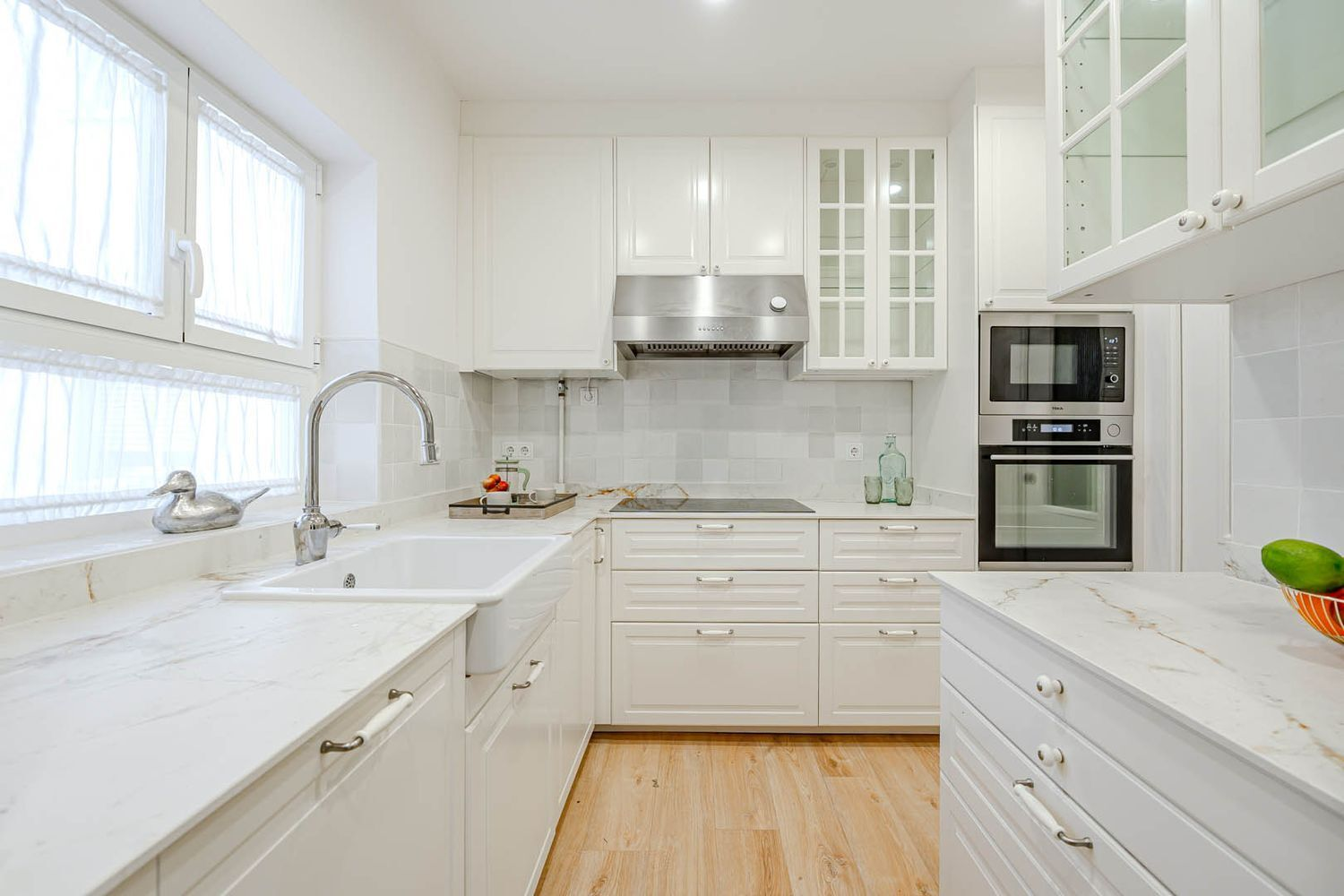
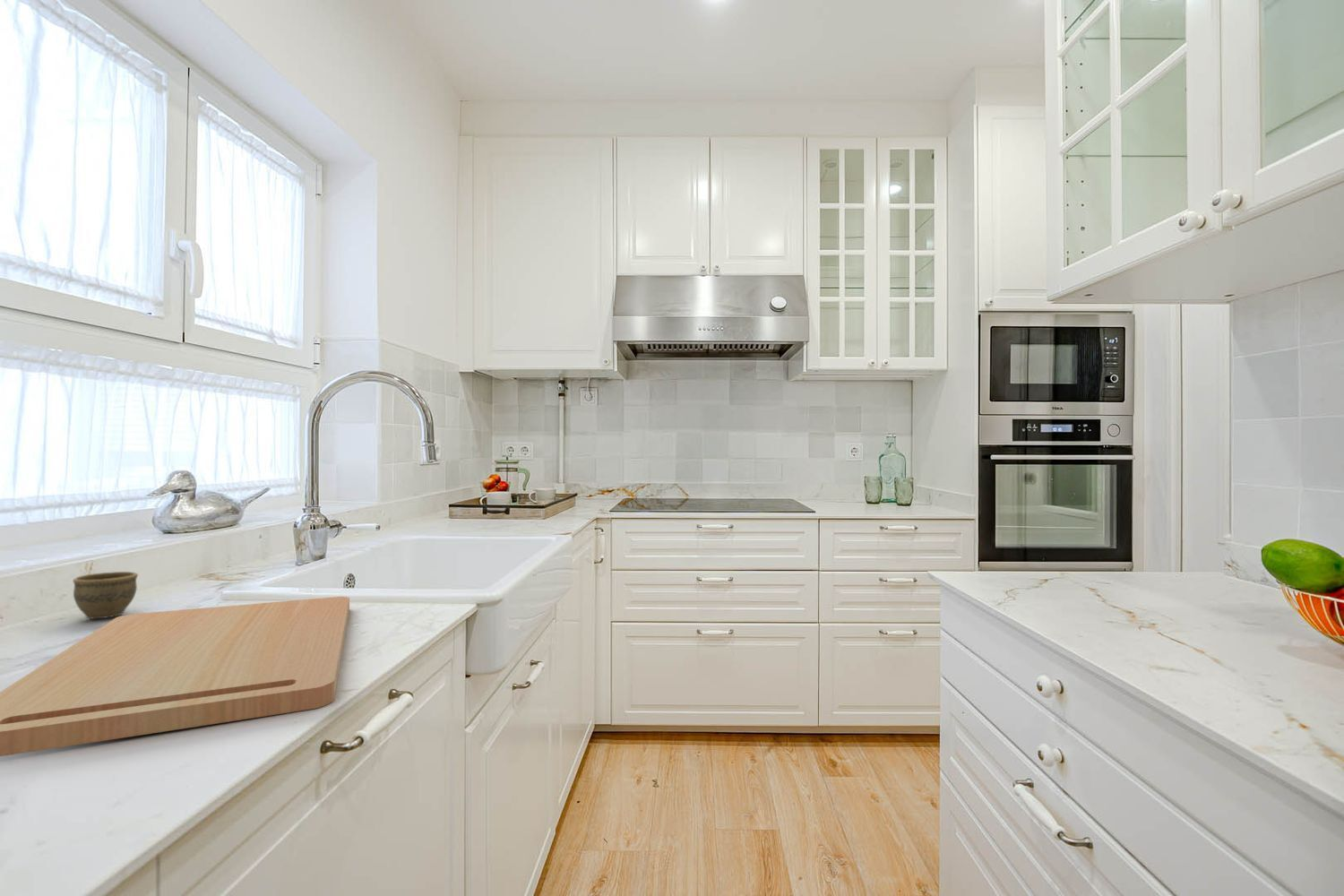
+ cutting board [0,596,350,757]
+ cup [73,571,139,619]
